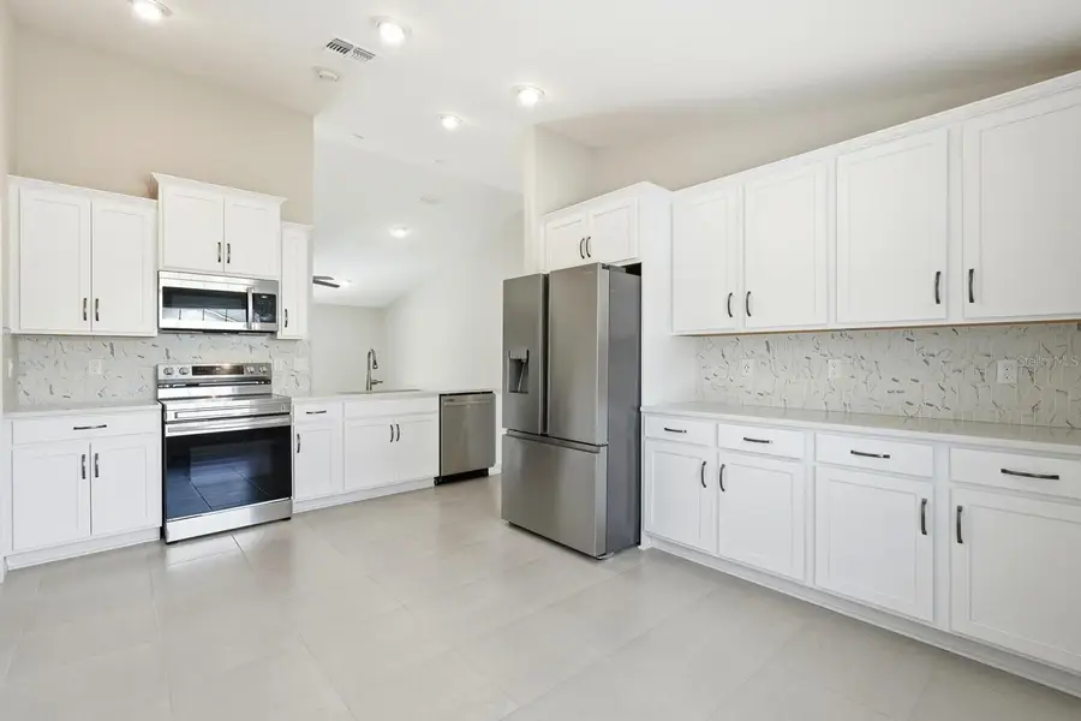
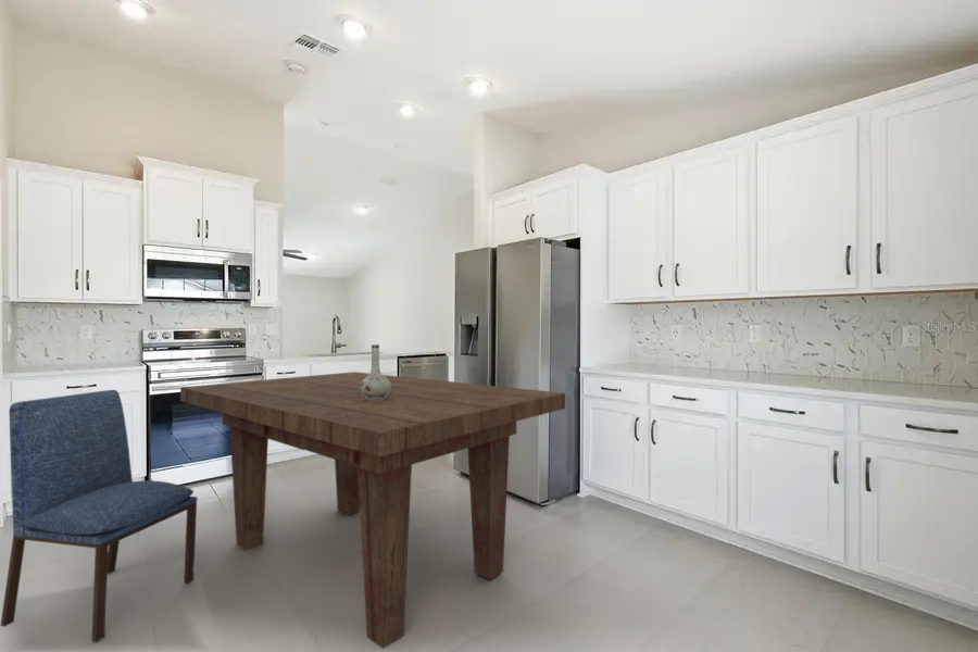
+ dining chair [0,389,198,643]
+ vase [361,343,390,400]
+ dining table [179,371,566,649]
